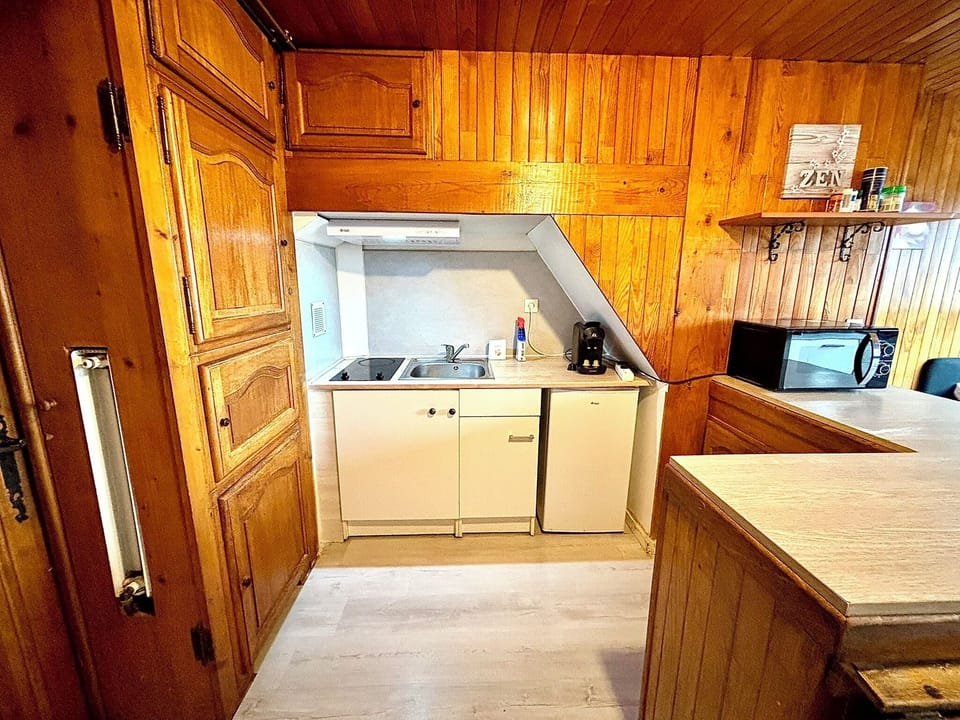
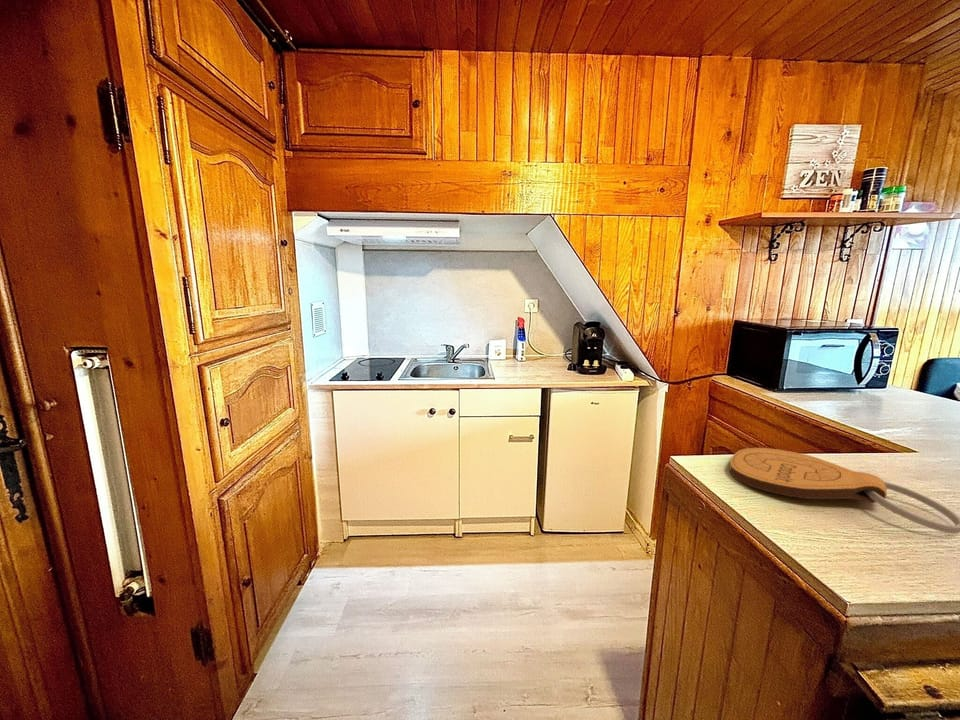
+ key chain [729,447,960,534]
